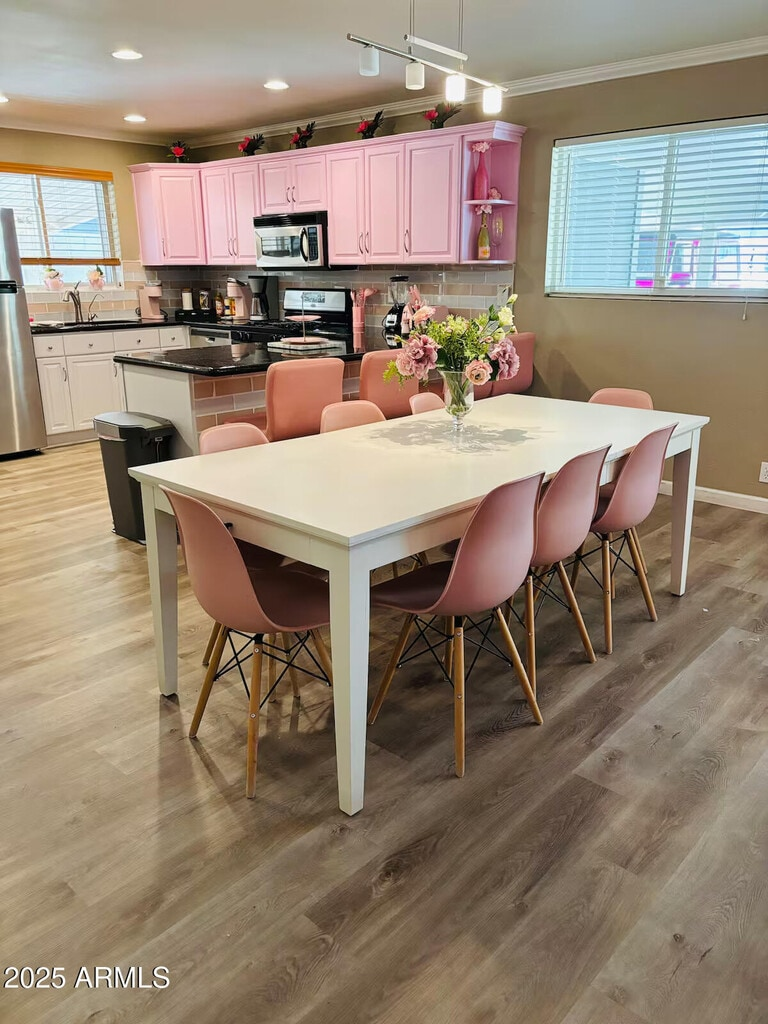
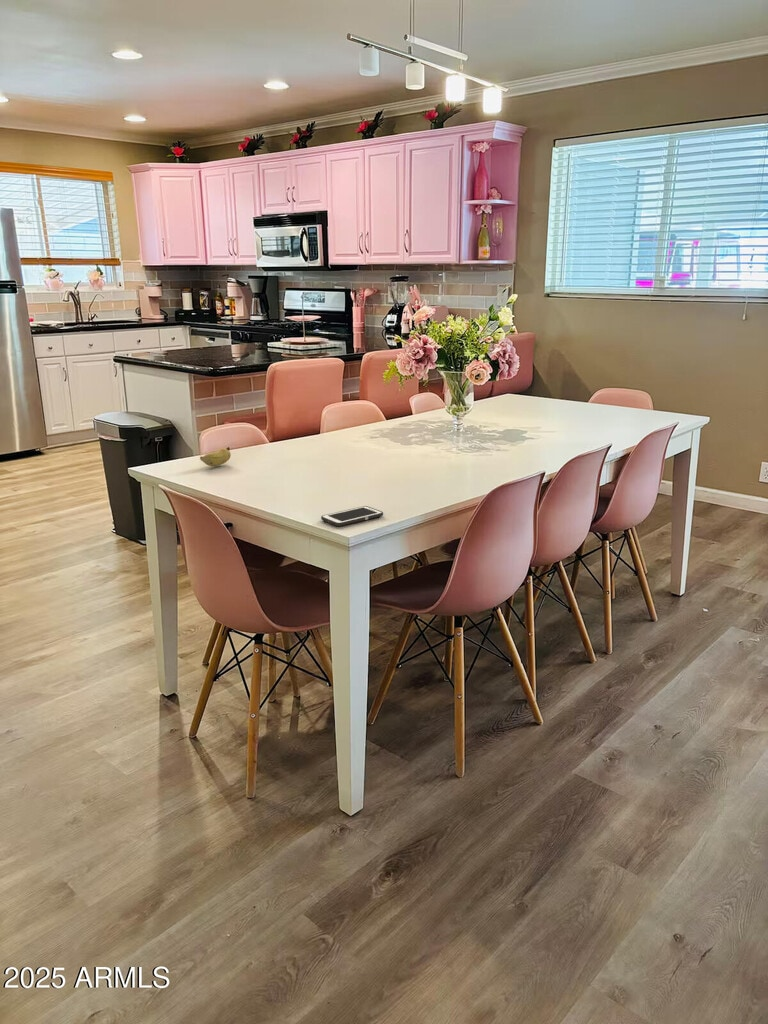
+ banana [199,446,232,467]
+ cell phone [320,505,384,527]
